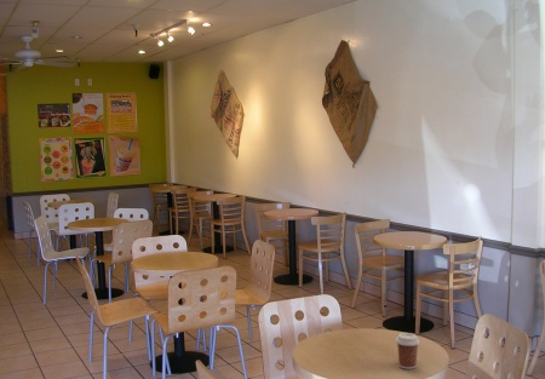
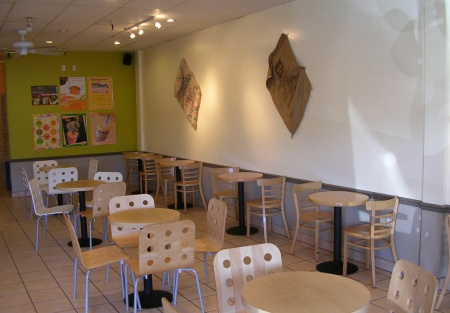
- coffee cup [395,332,420,371]
